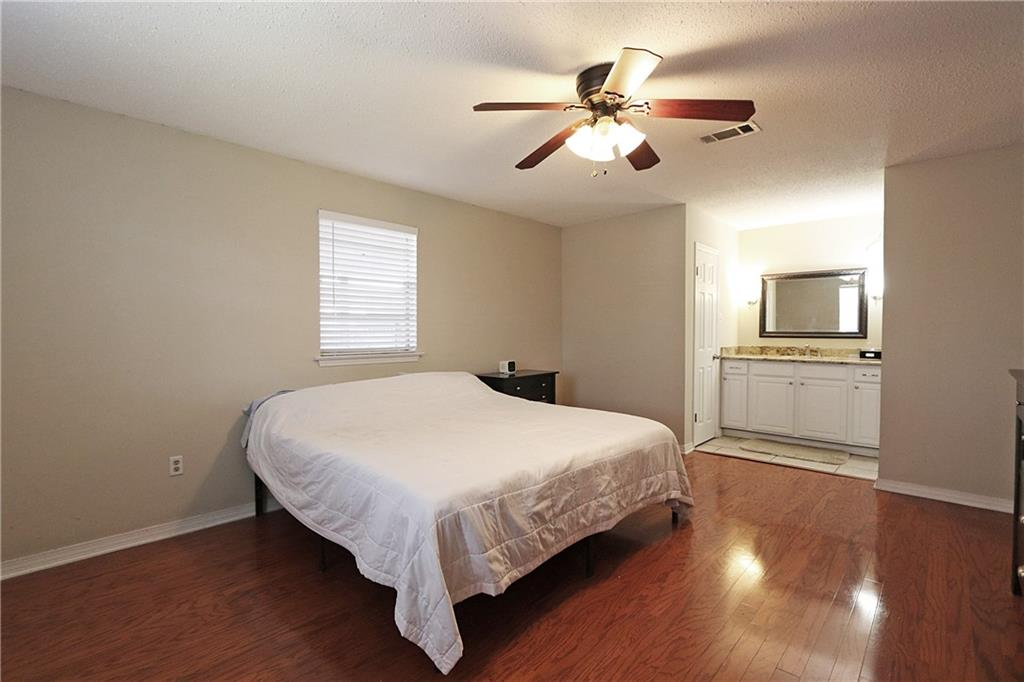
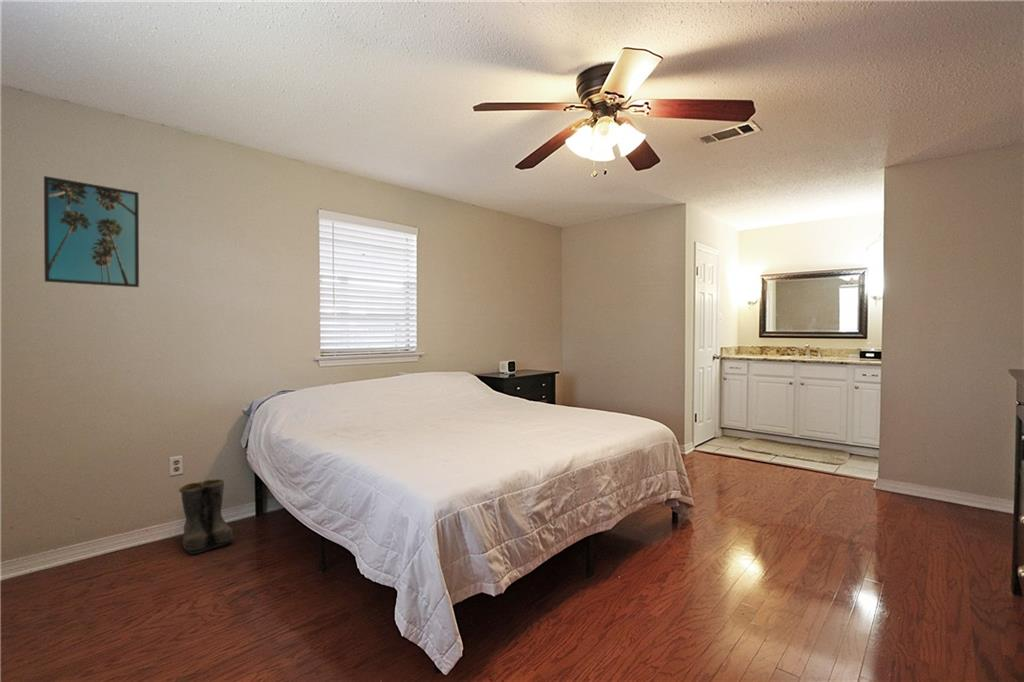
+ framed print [43,175,140,288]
+ boots [178,478,237,555]
